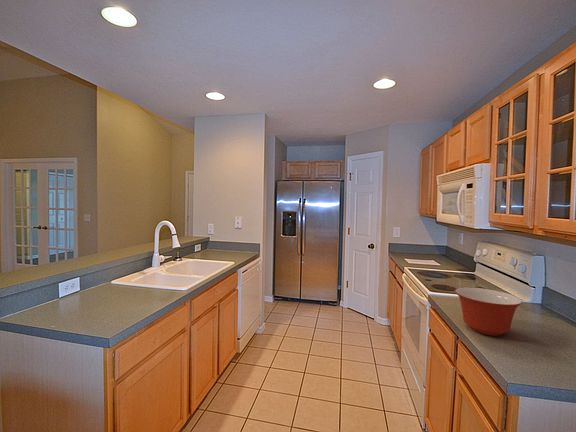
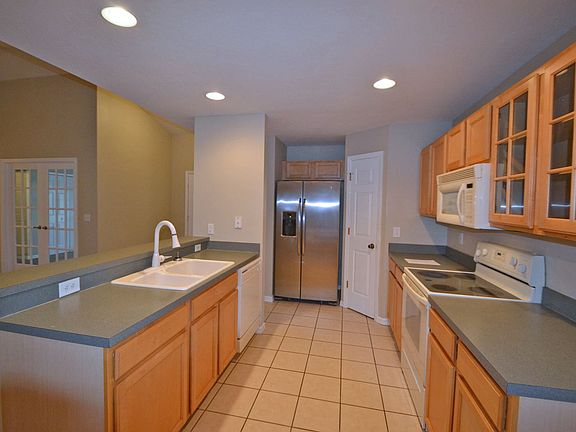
- mixing bowl [454,287,523,337]
